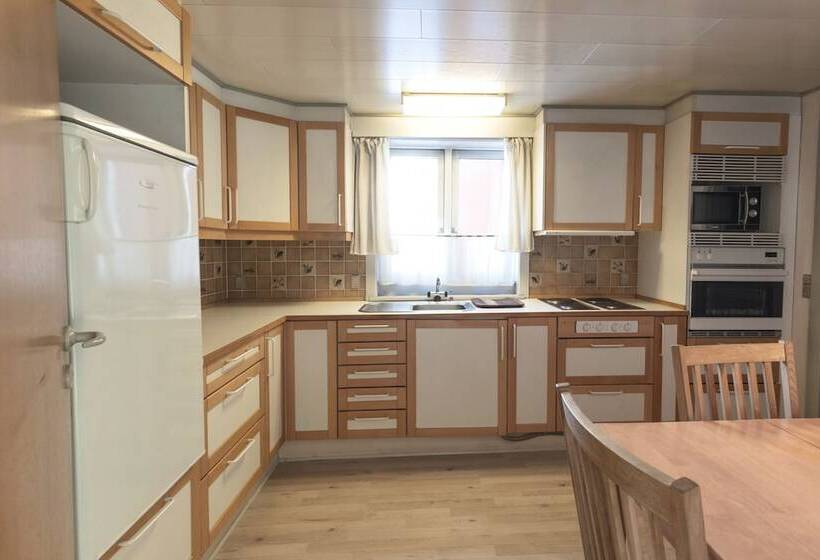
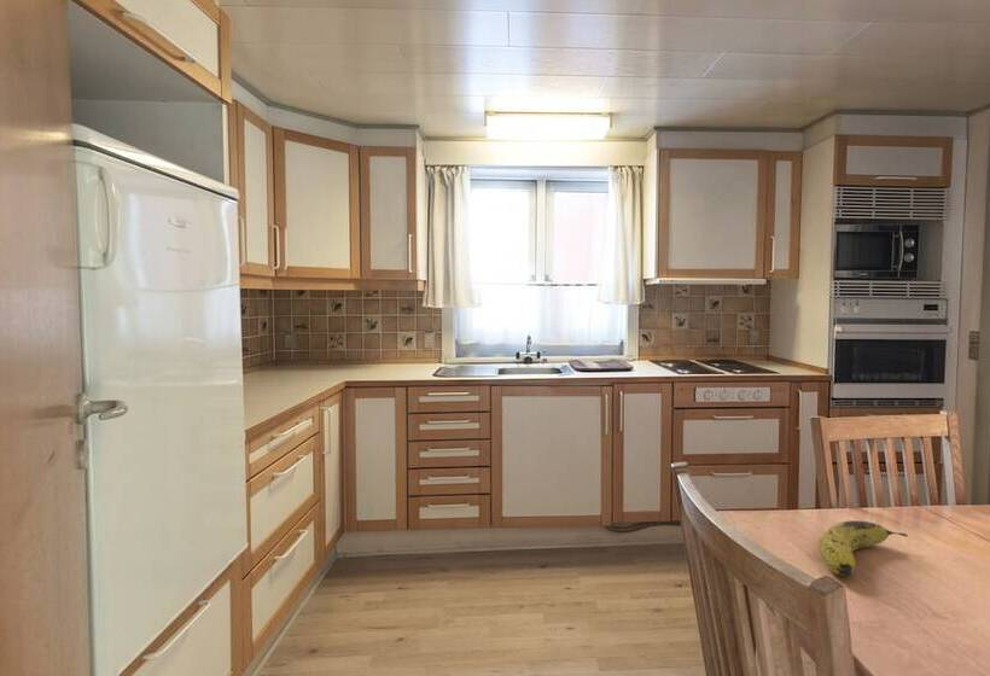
+ fruit [817,519,909,577]
